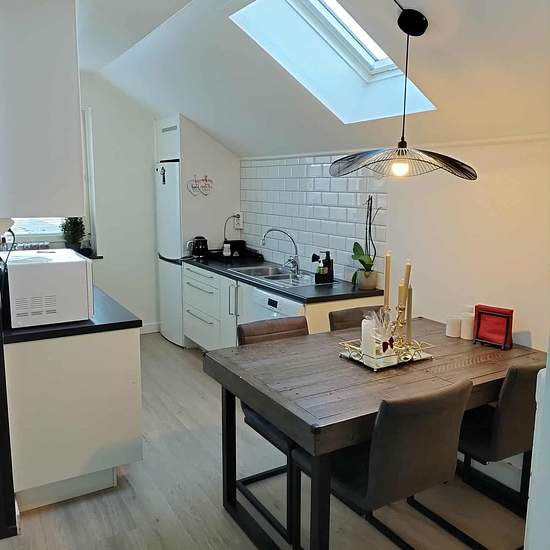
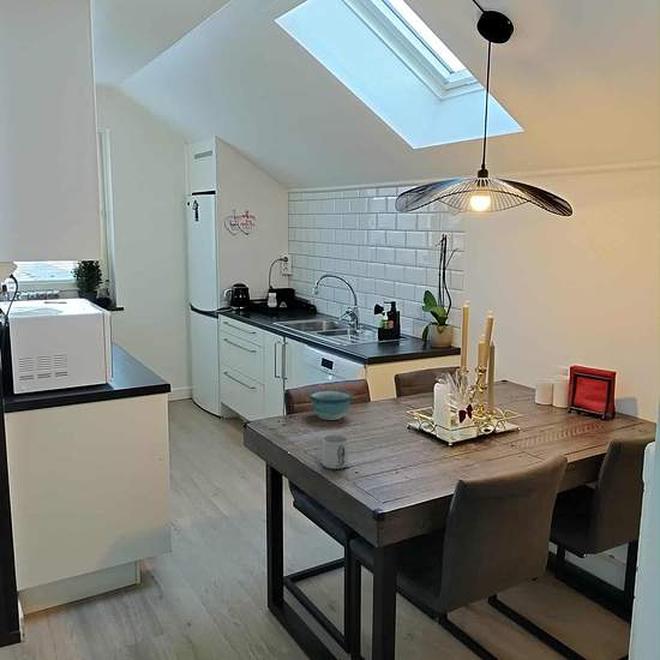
+ mug [322,434,349,469]
+ bowl [307,389,354,421]
